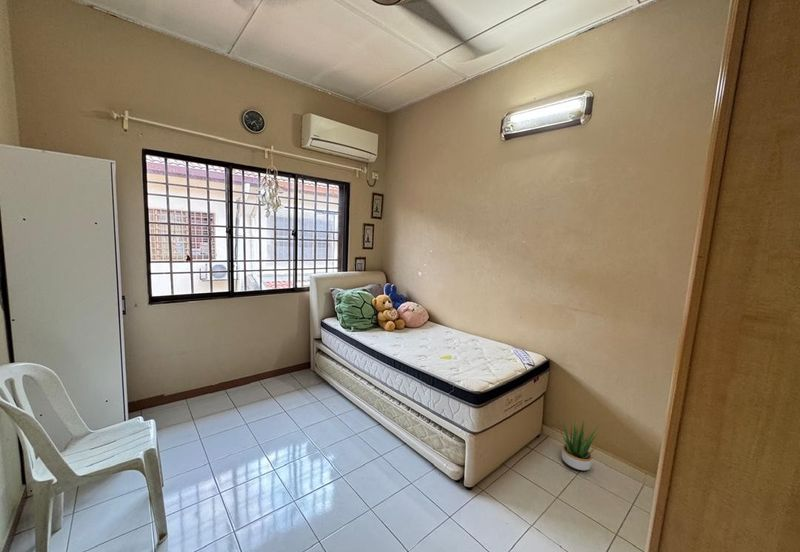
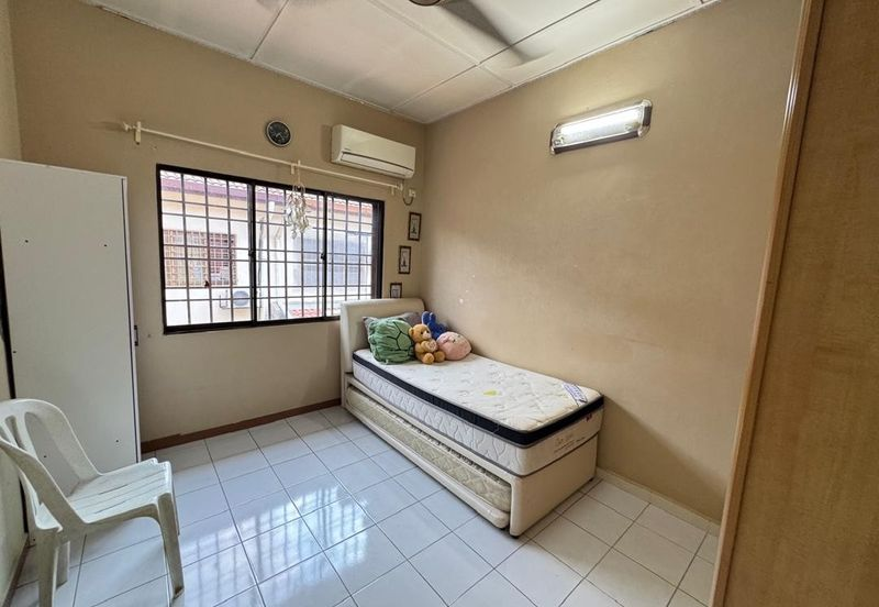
- potted plant [560,414,601,472]
